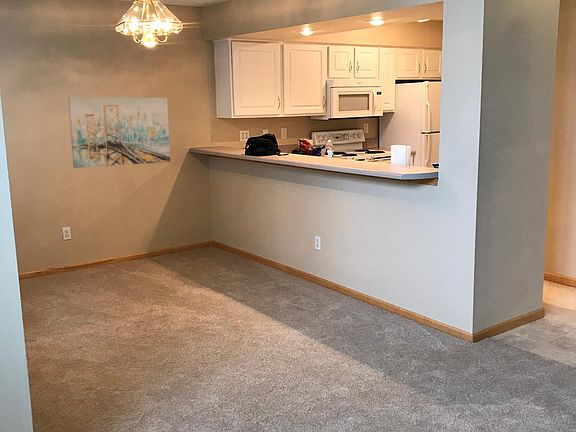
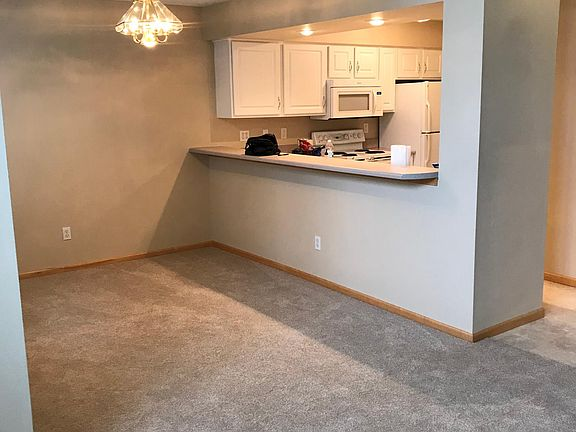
- wall art [67,96,171,169]
